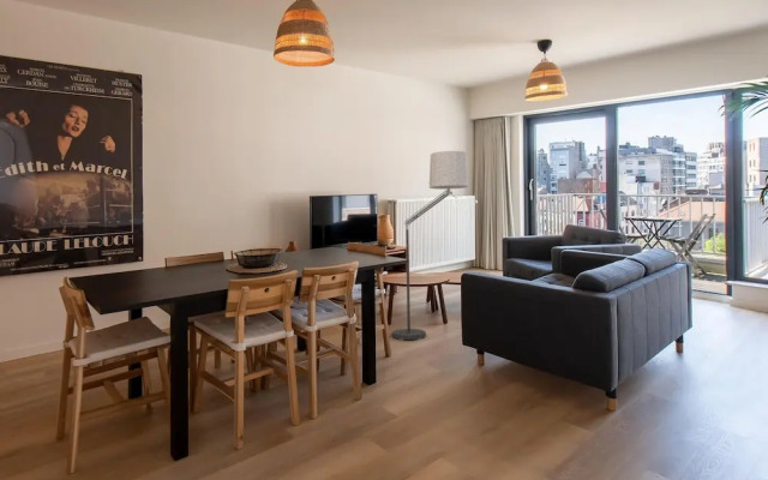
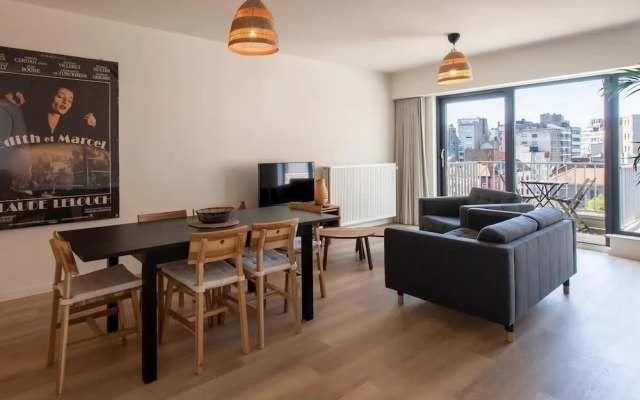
- floor lamp [391,150,469,342]
